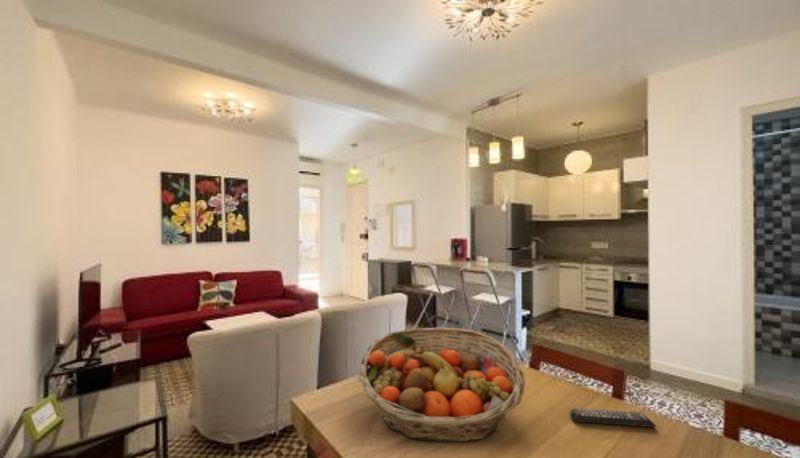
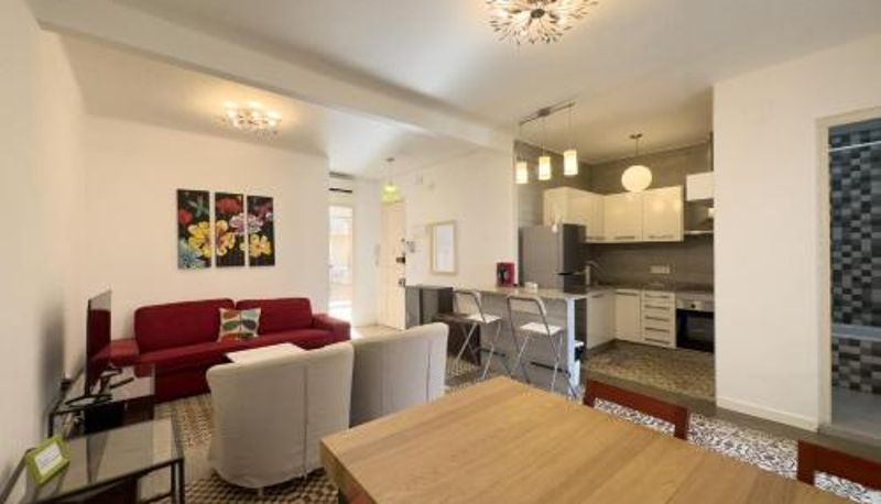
- remote control [569,407,657,428]
- fruit basket [357,326,526,443]
